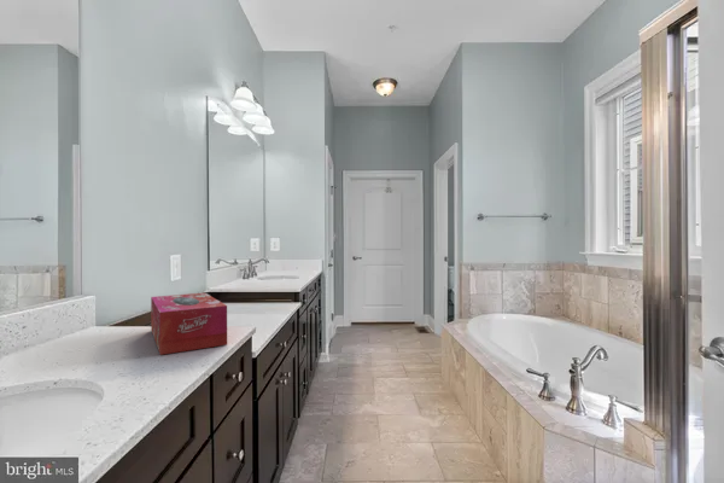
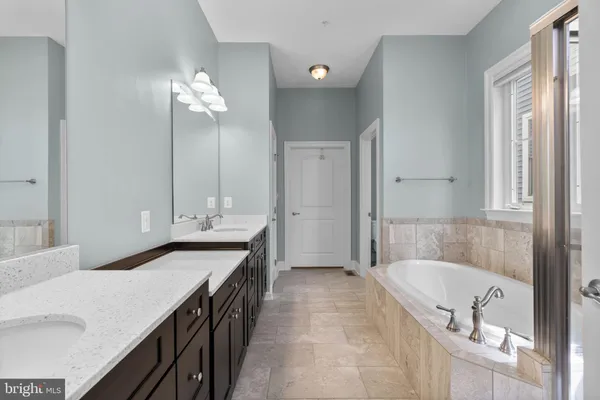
- tissue box [150,292,228,356]
